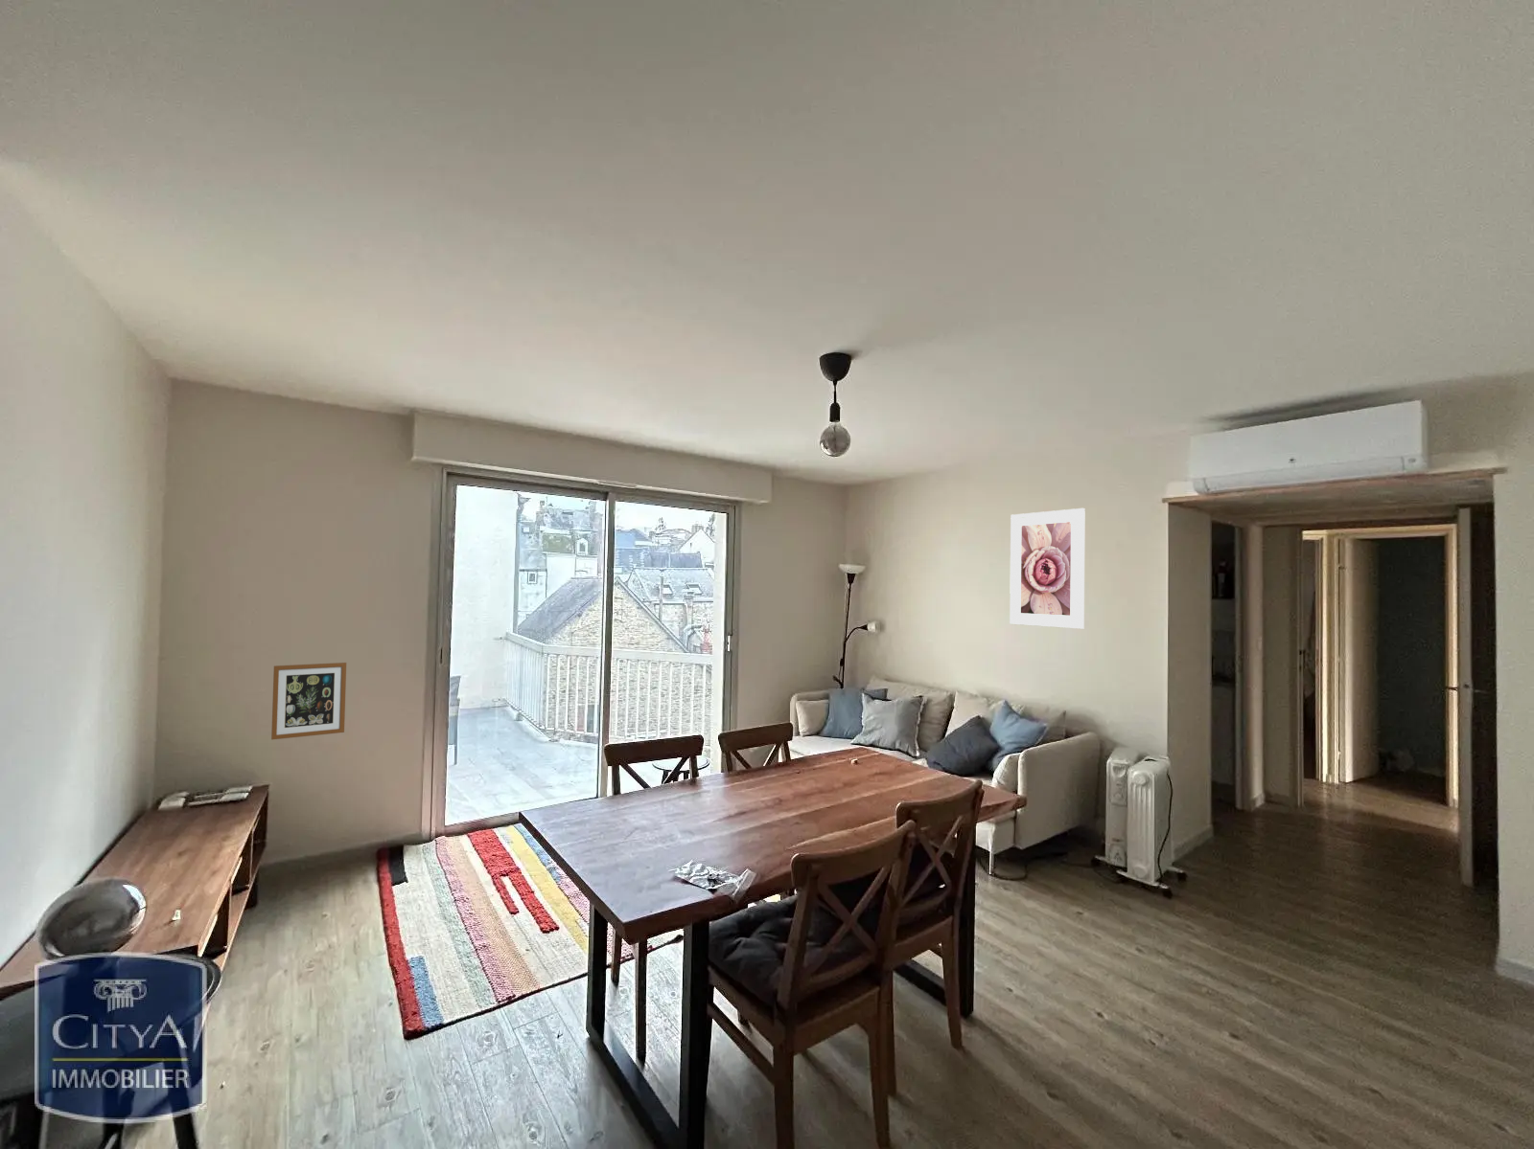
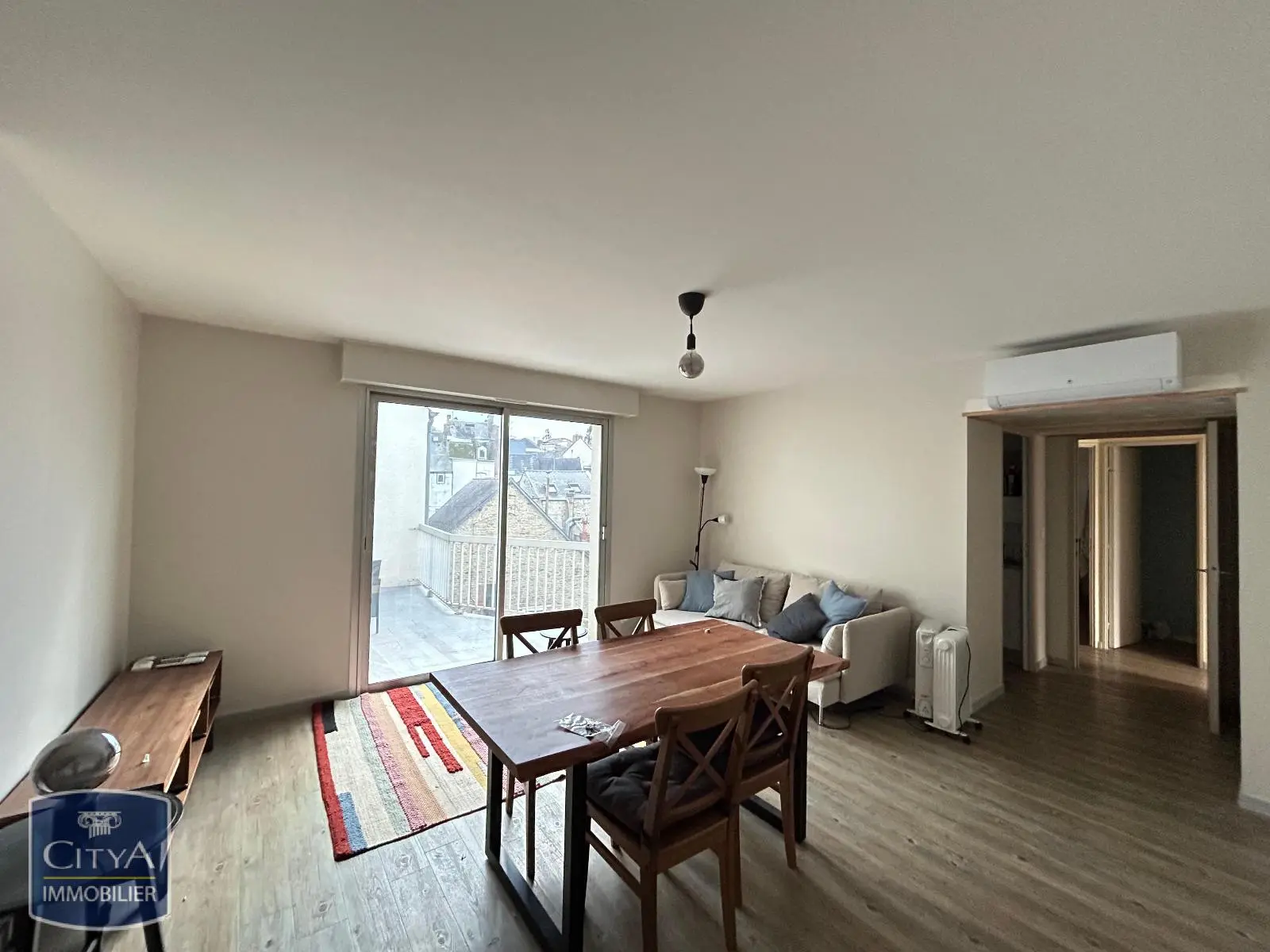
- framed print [1009,507,1086,630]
- wall art [271,661,347,740]
